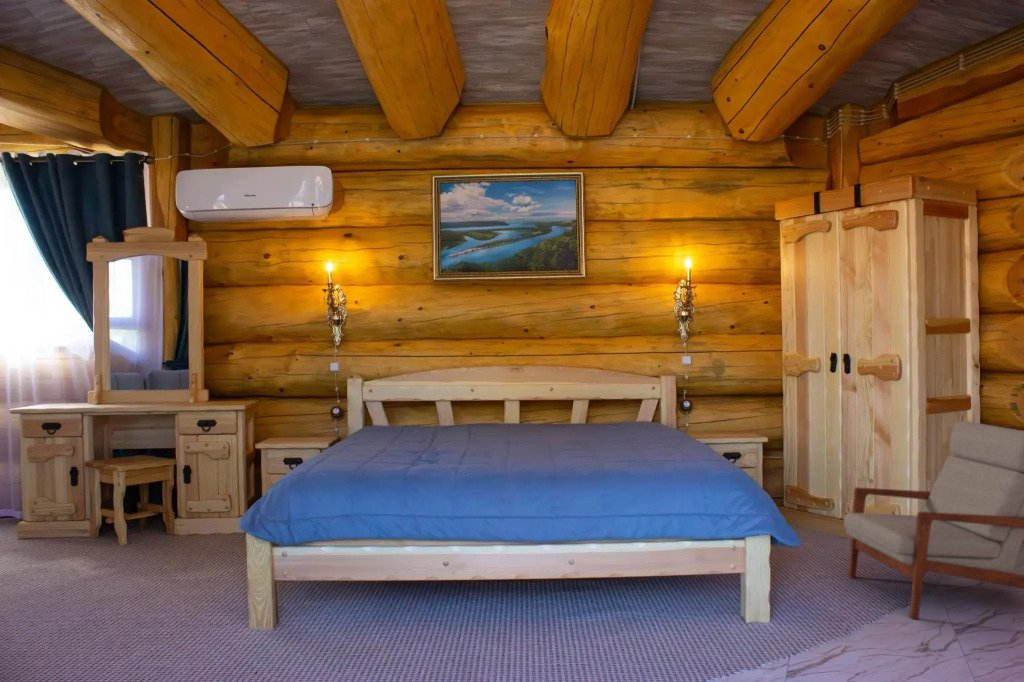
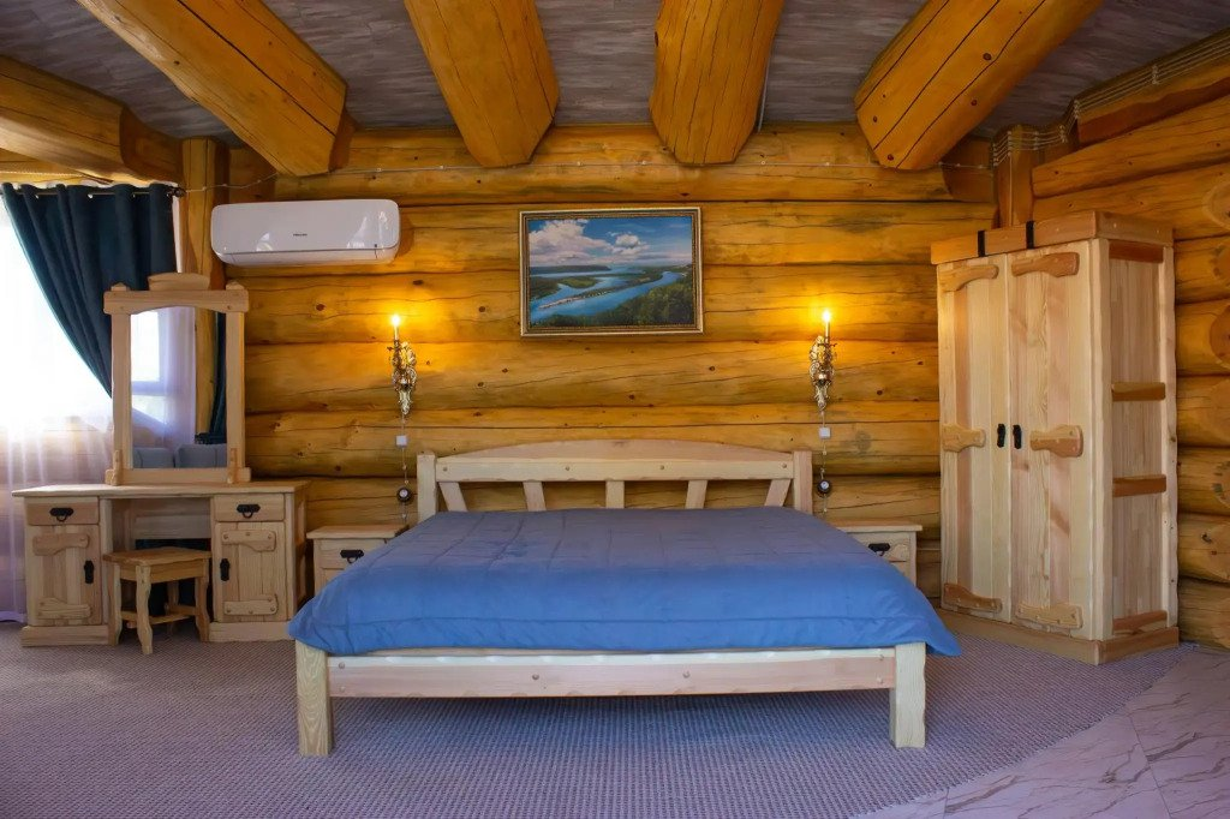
- armchair [843,420,1024,620]
